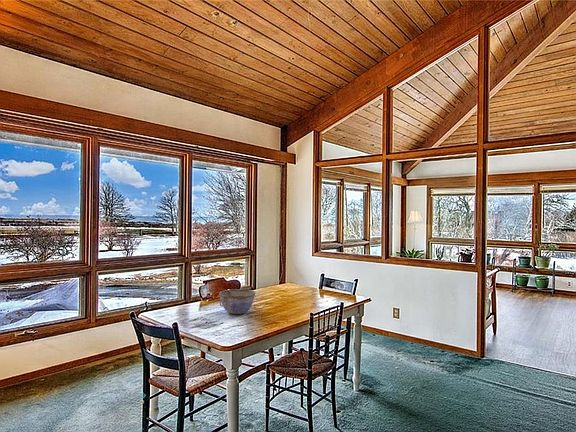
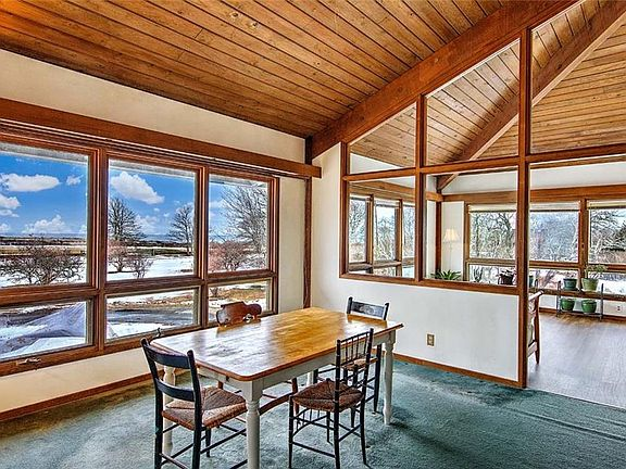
- bowl [218,288,257,315]
